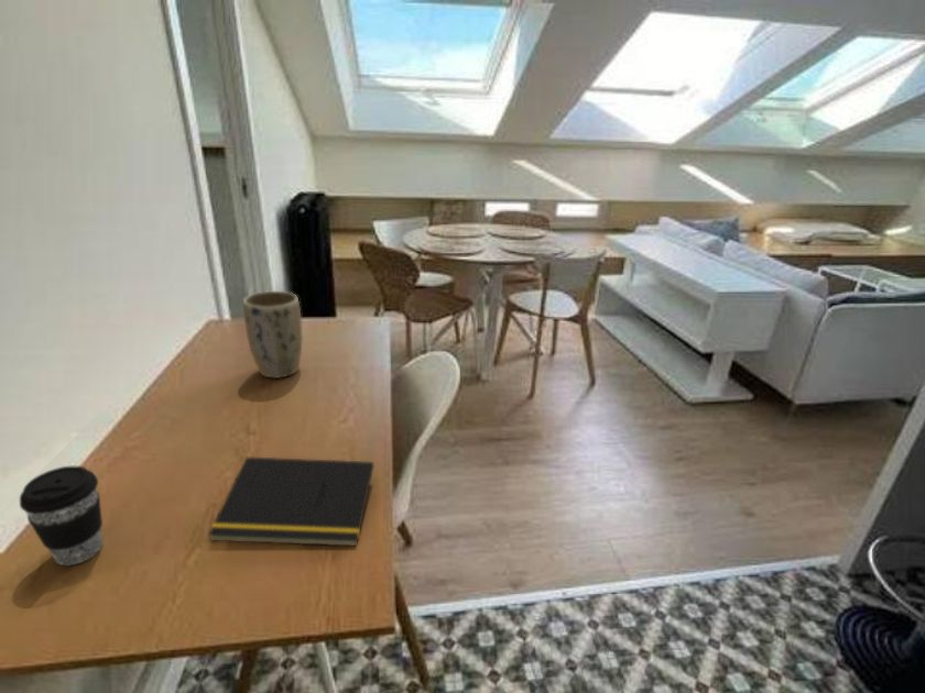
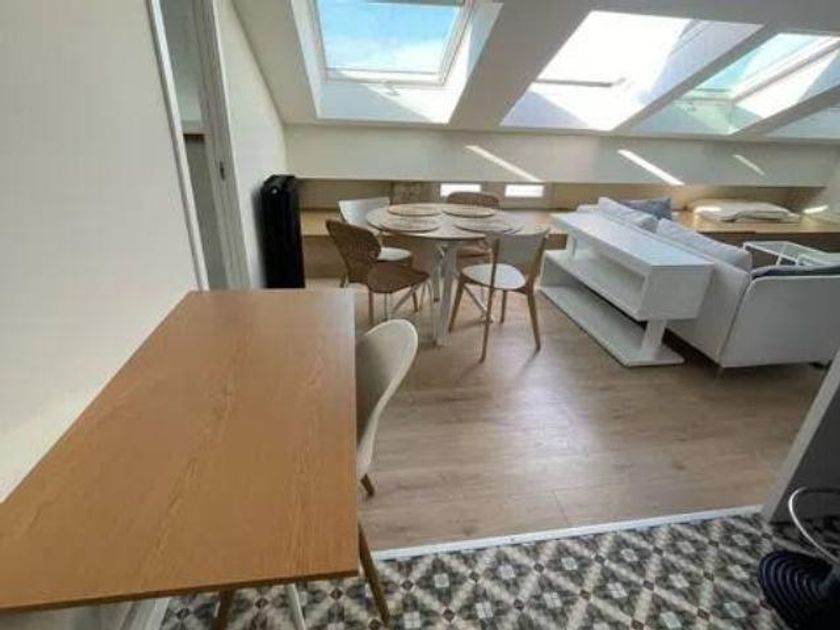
- coffee cup [19,465,104,566]
- notepad [207,457,374,547]
- plant pot [242,290,304,380]
